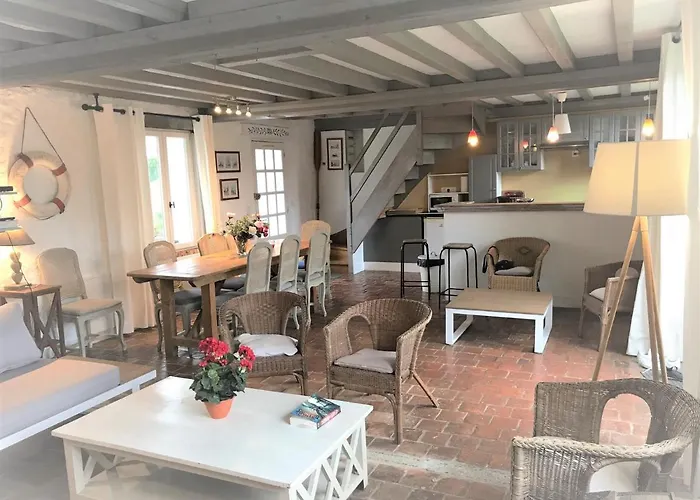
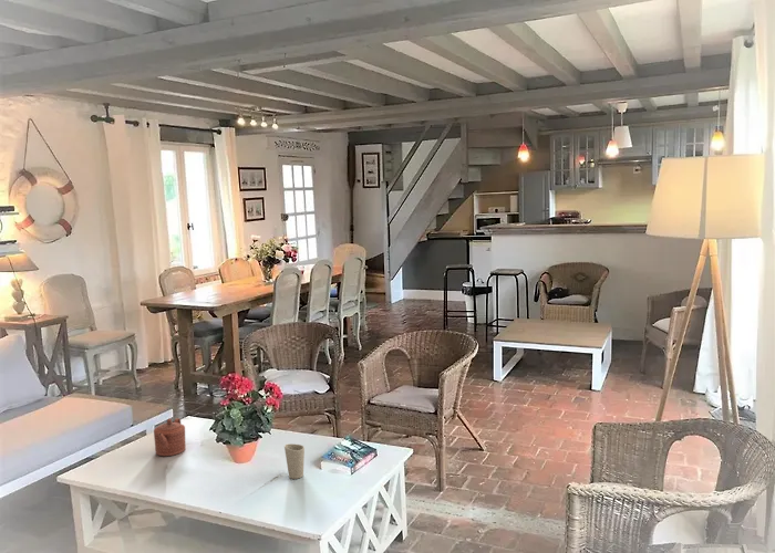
+ cup [283,442,306,480]
+ teapot [153,417,187,457]
